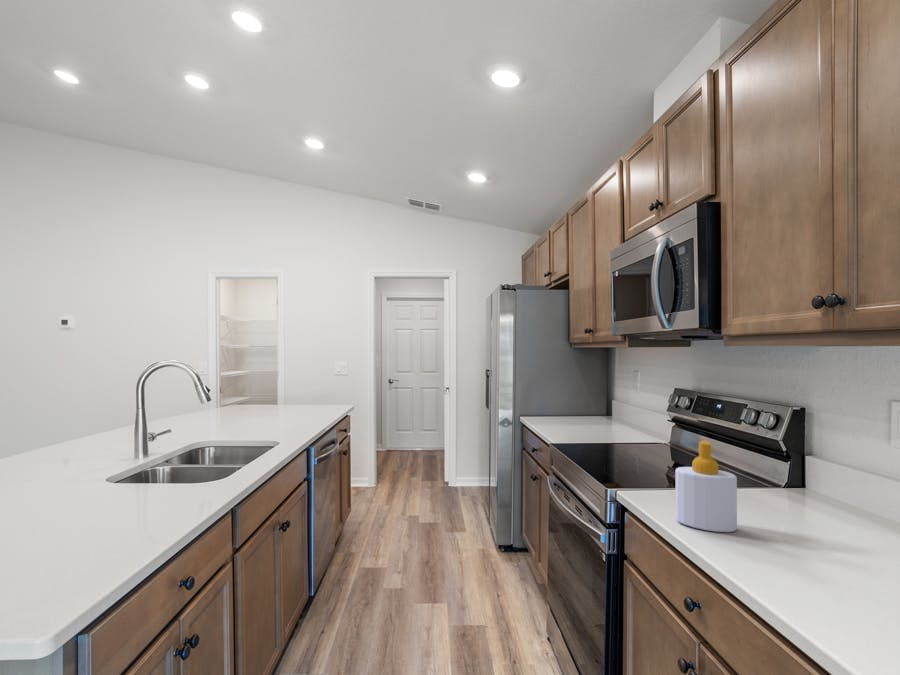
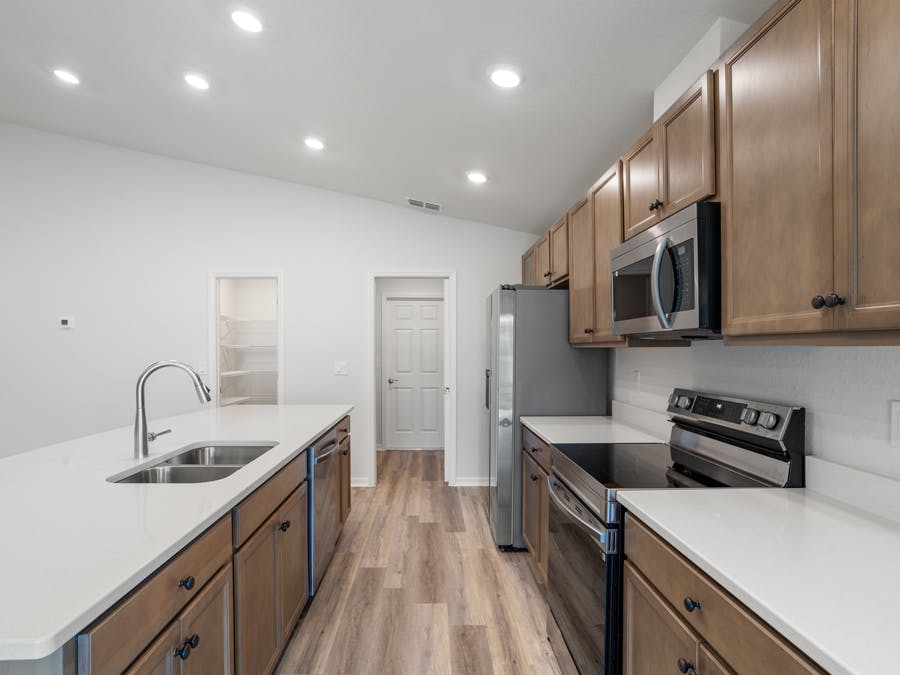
- soap bottle [674,439,738,533]
